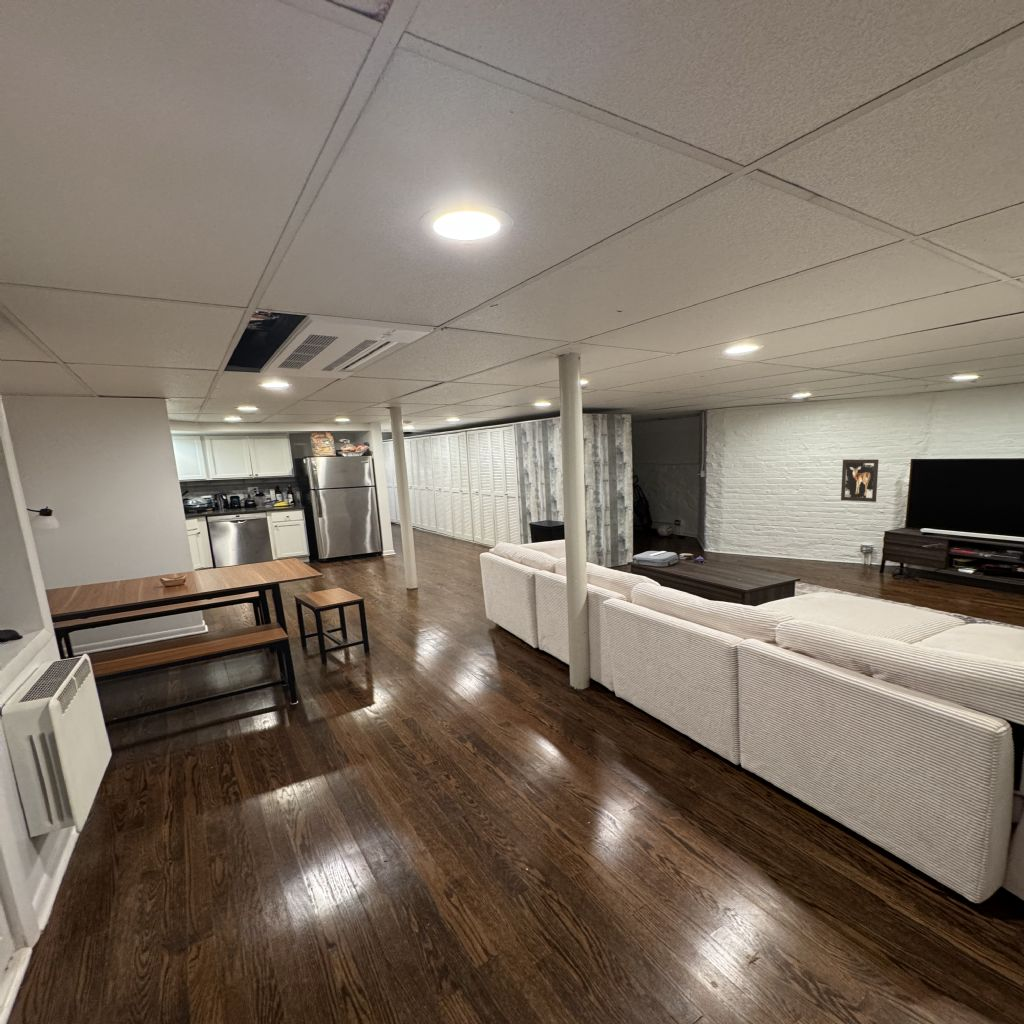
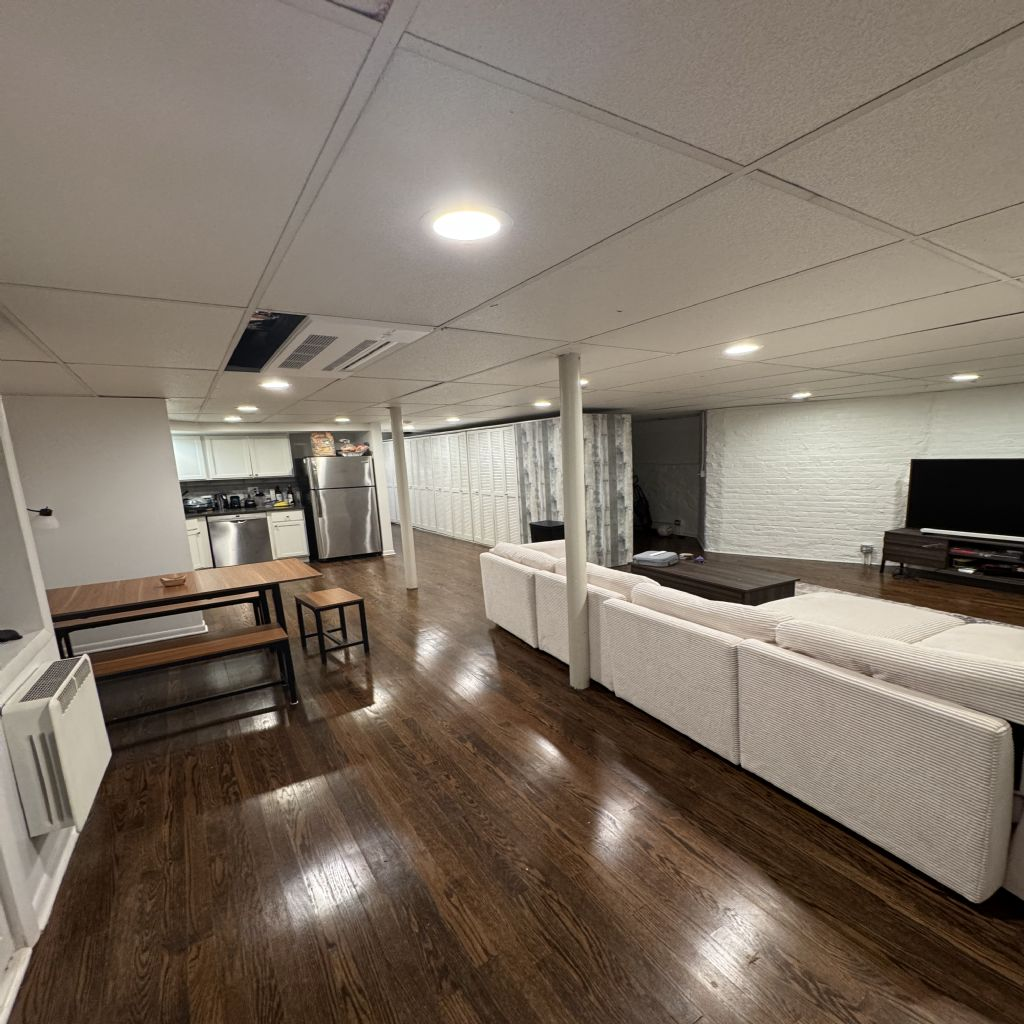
- wall art [840,458,880,503]
